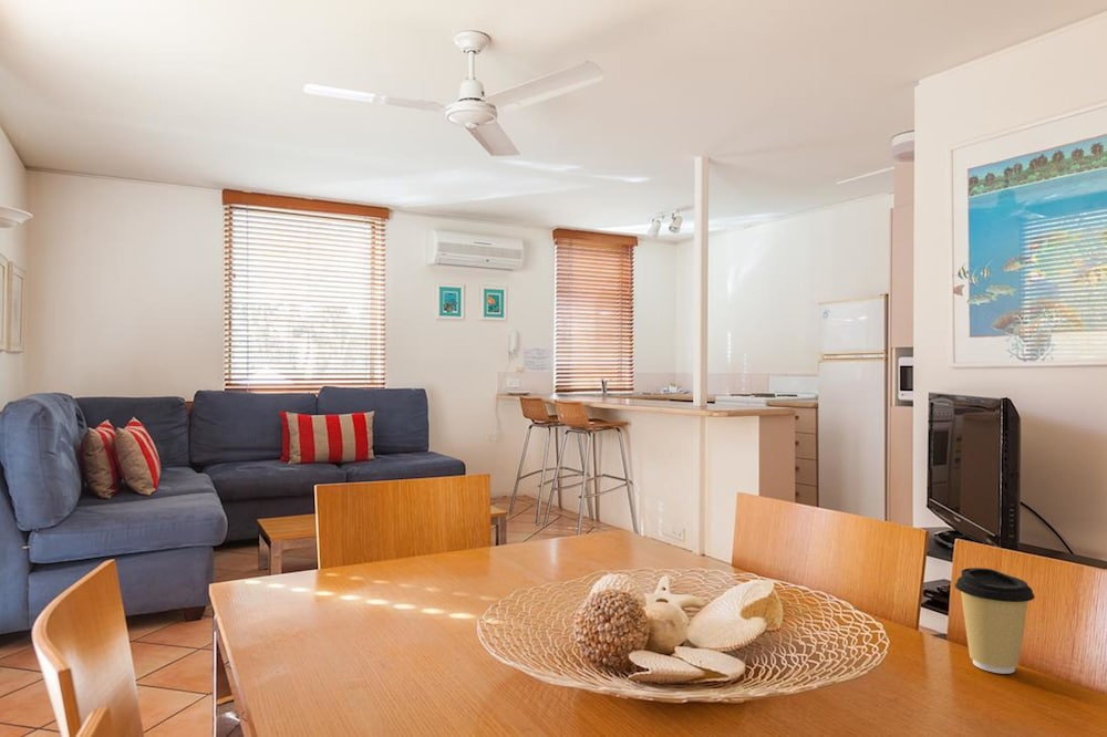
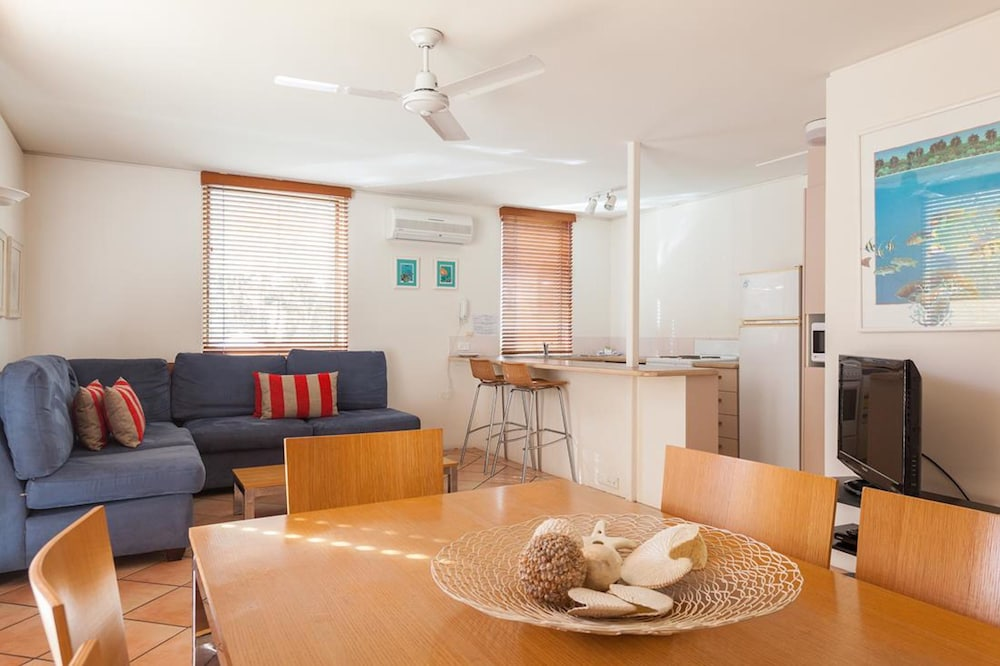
- coffee cup [954,567,1036,675]
